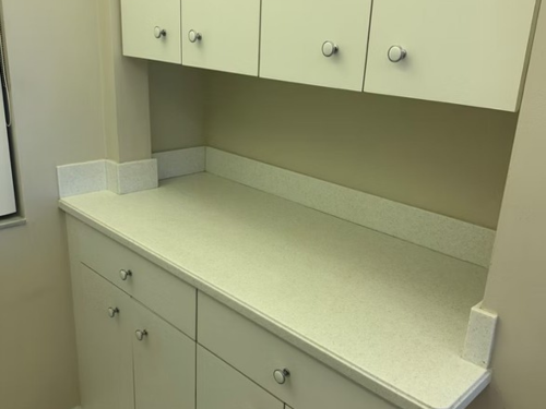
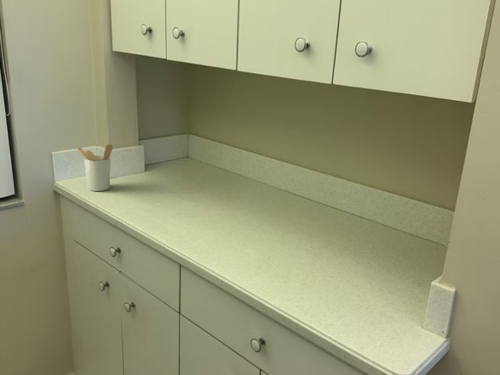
+ utensil holder [76,143,114,192]
